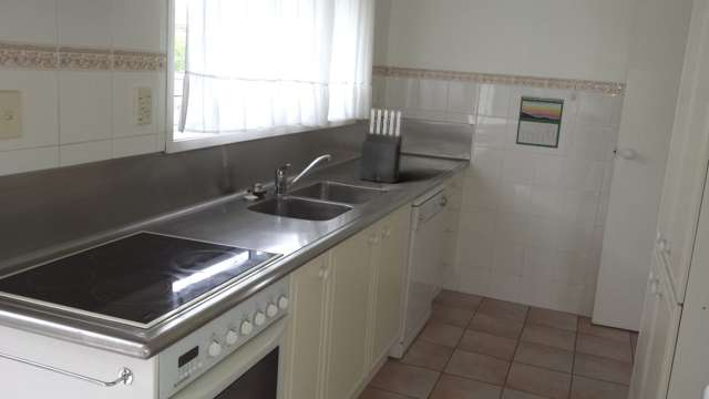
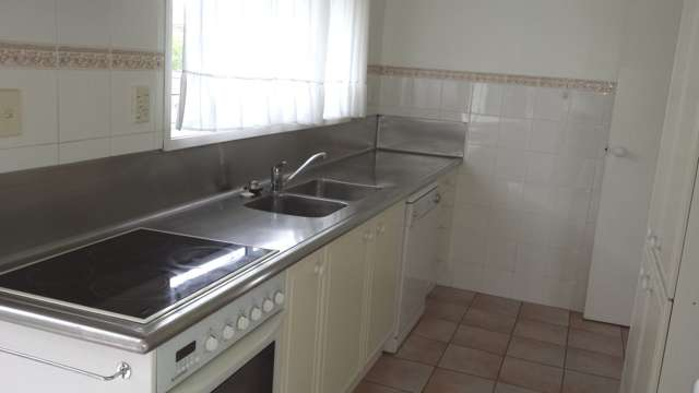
- calendar [515,94,565,150]
- knife block [358,109,403,185]
